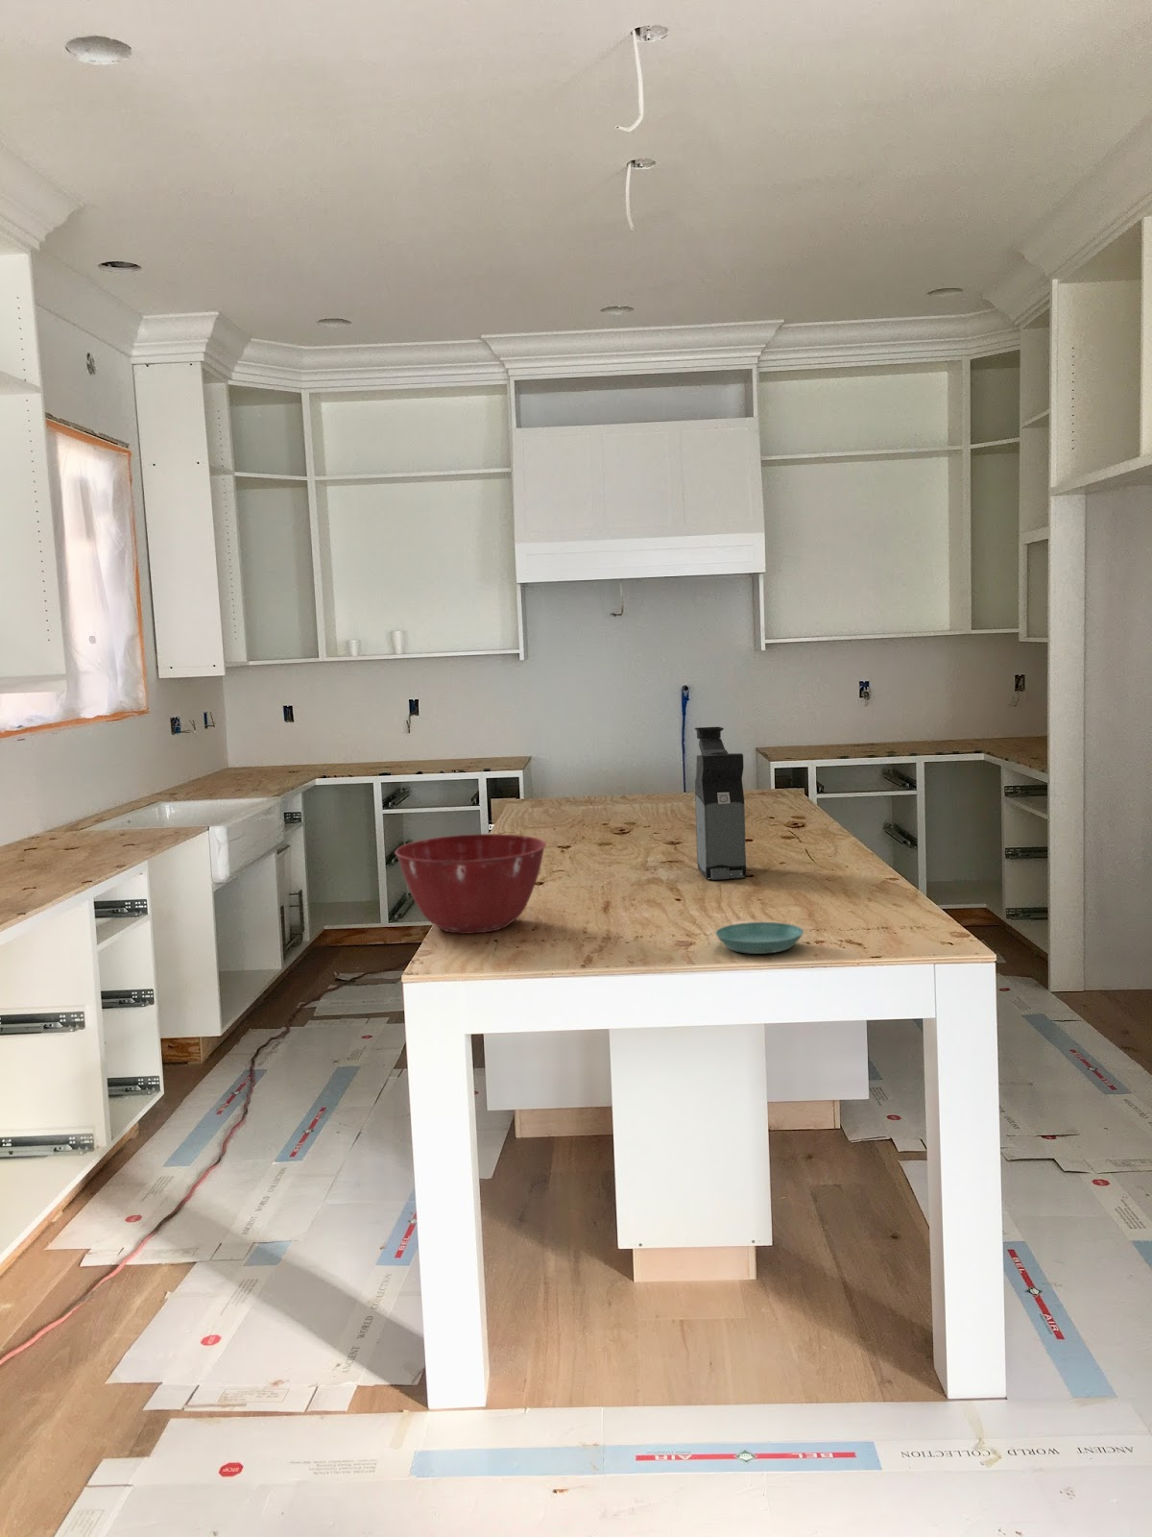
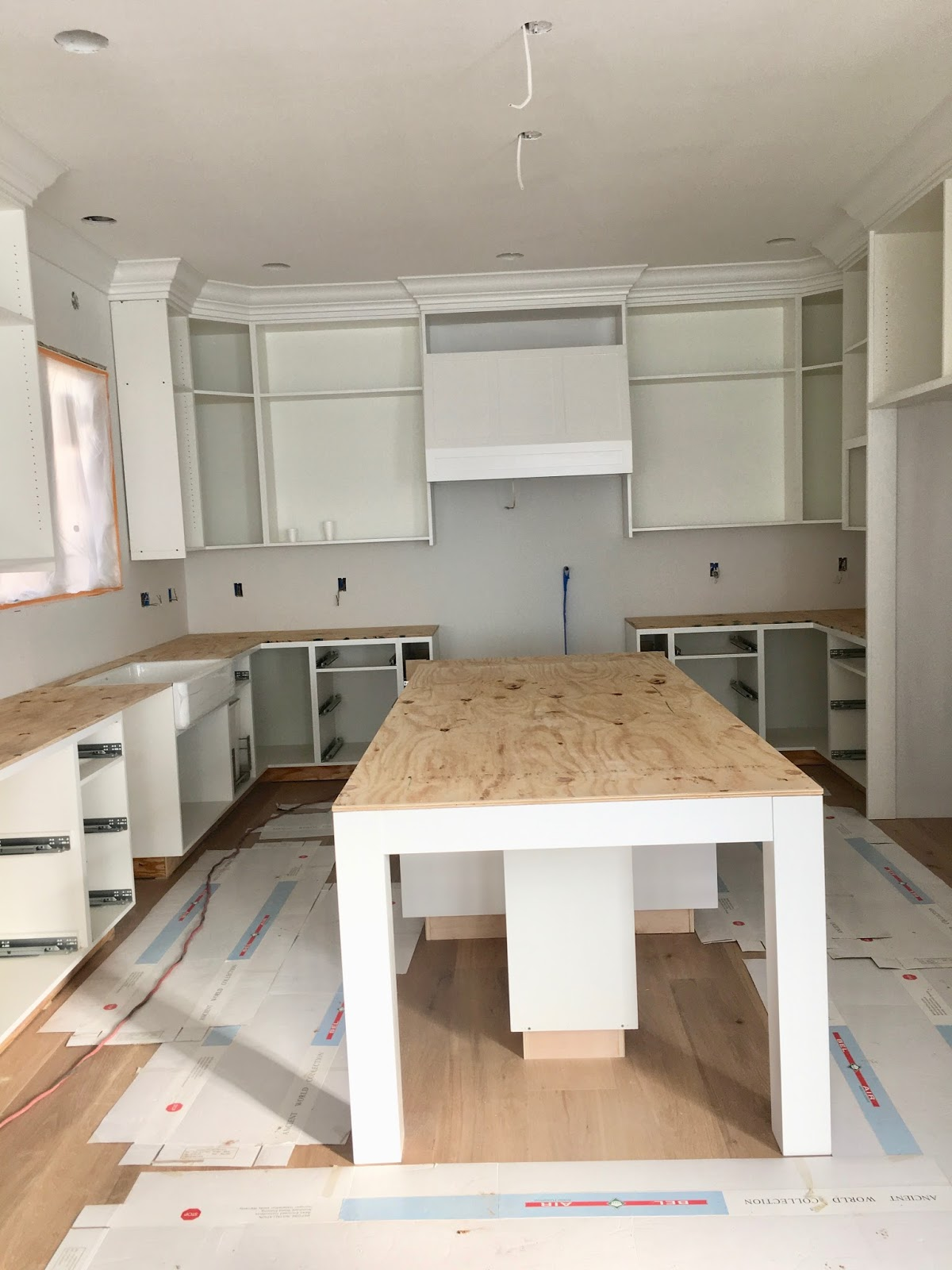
- mixing bowl [393,833,547,934]
- coffee maker [695,726,747,881]
- saucer [714,921,805,955]
